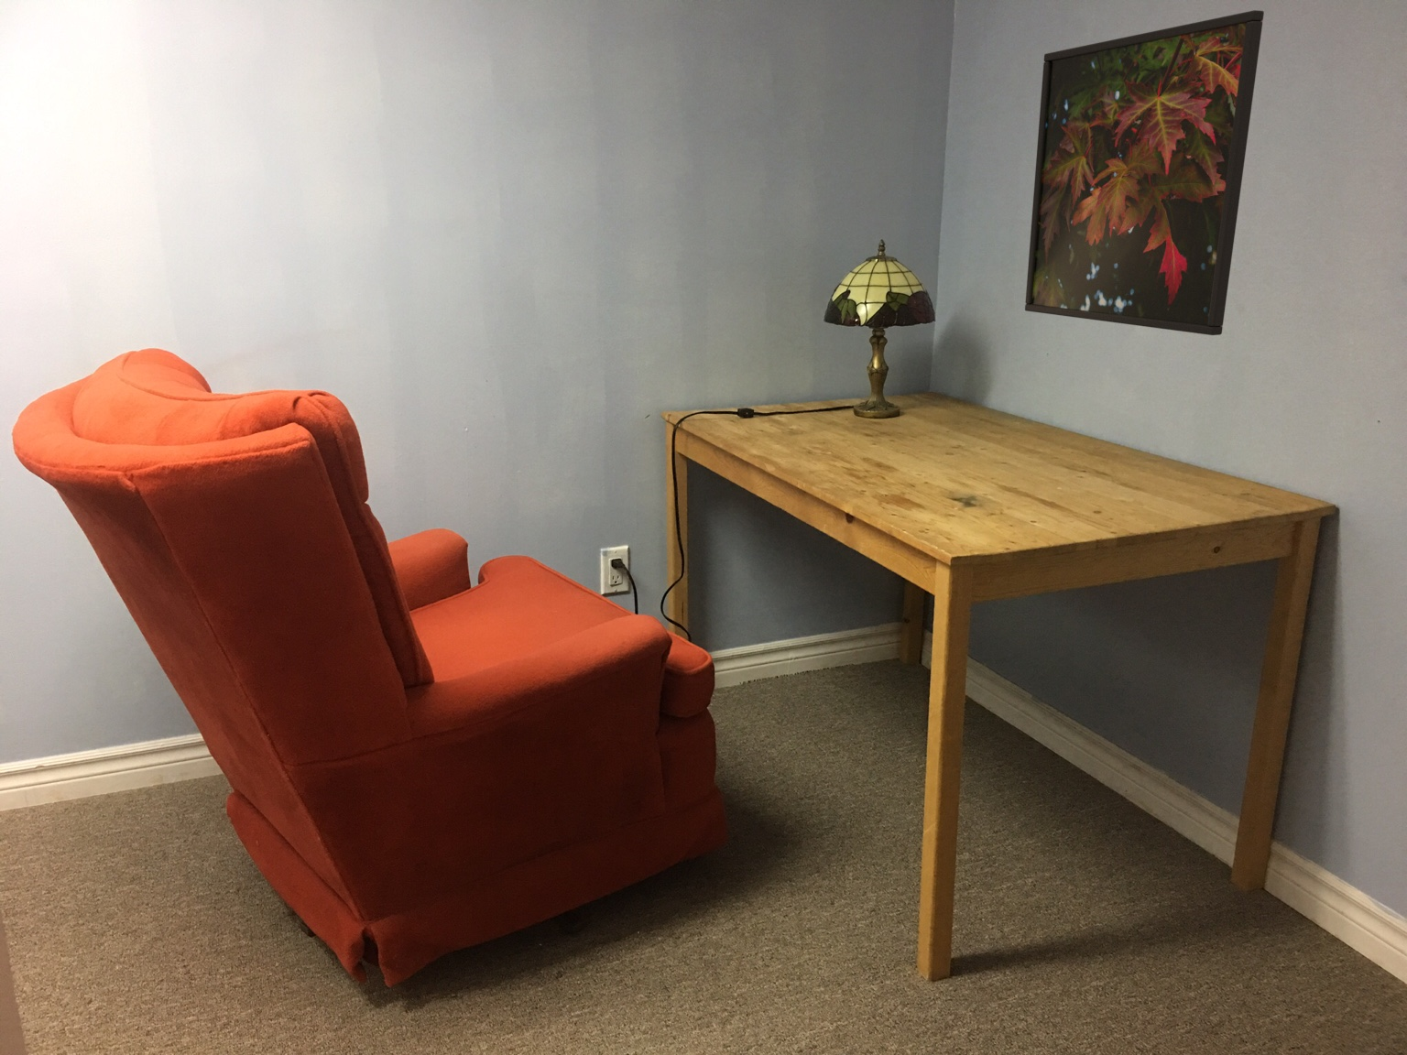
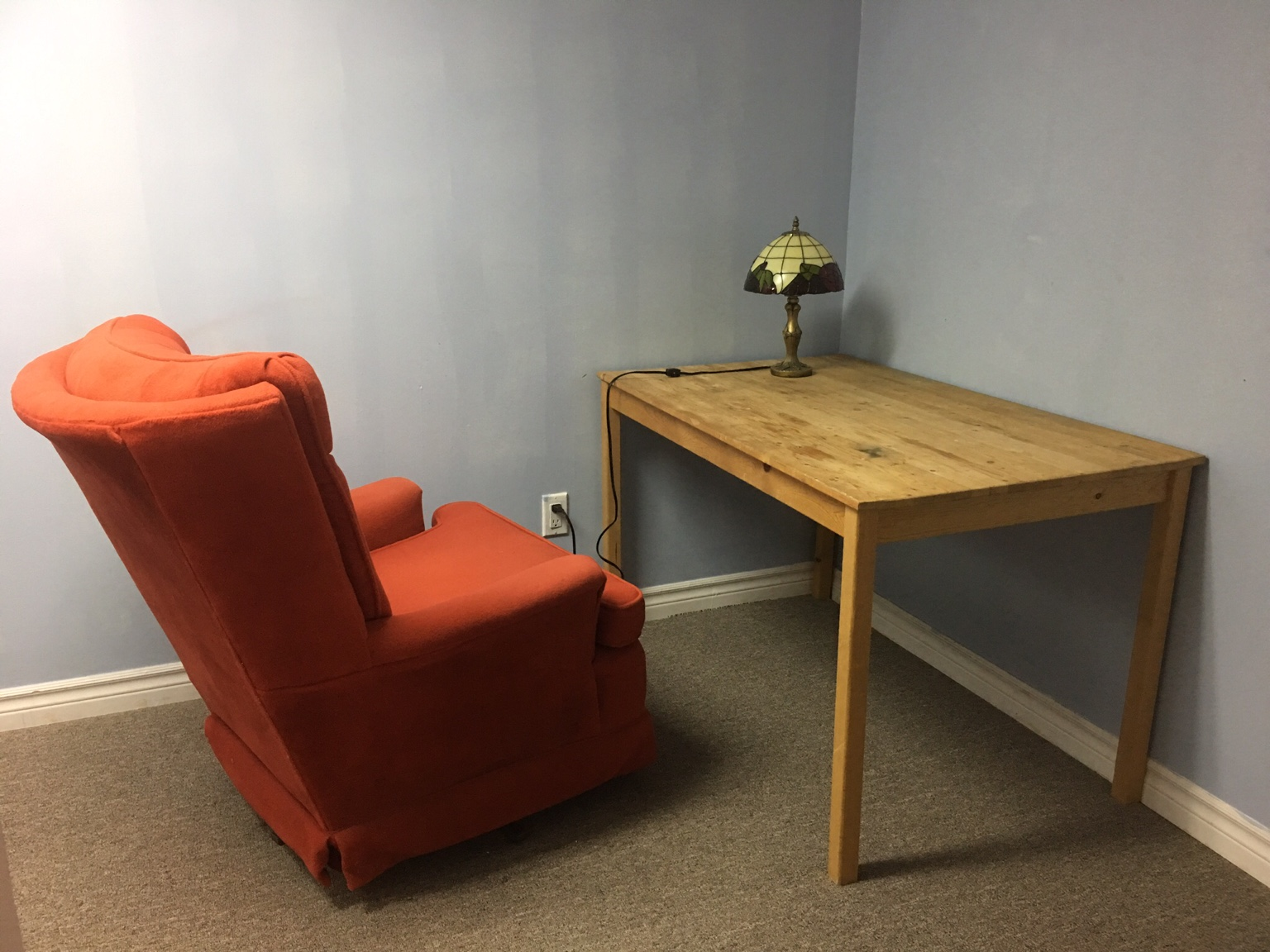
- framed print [1024,9,1265,336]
